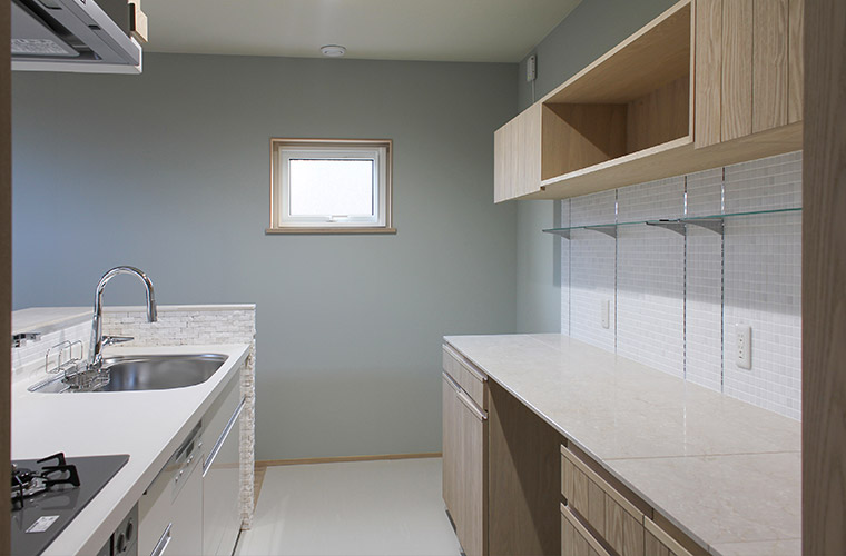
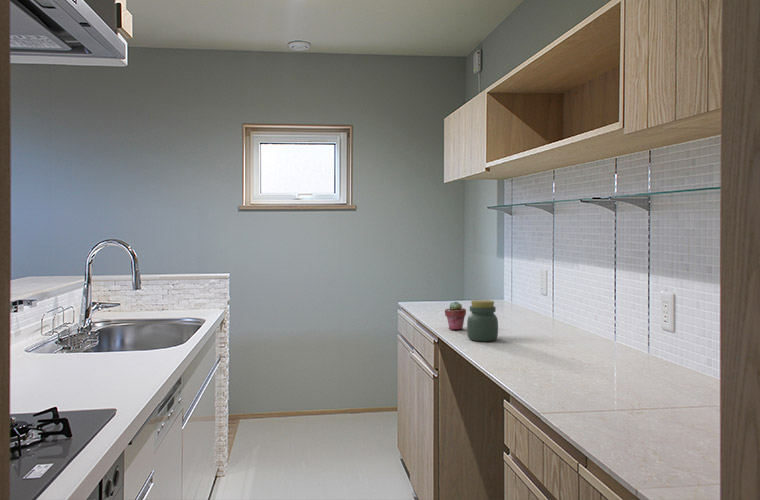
+ potted succulent [444,301,467,331]
+ jar [466,299,499,342]
